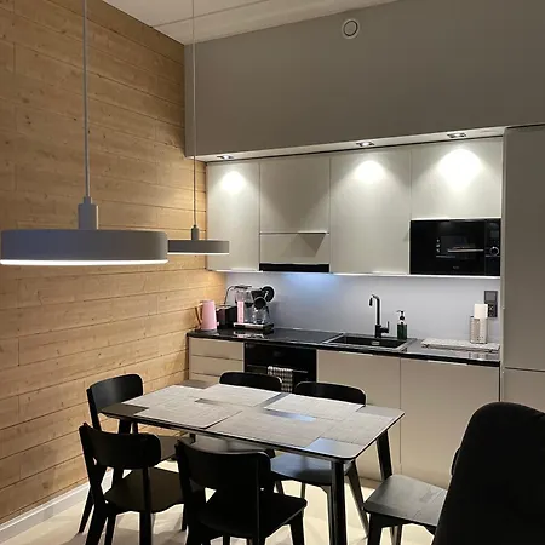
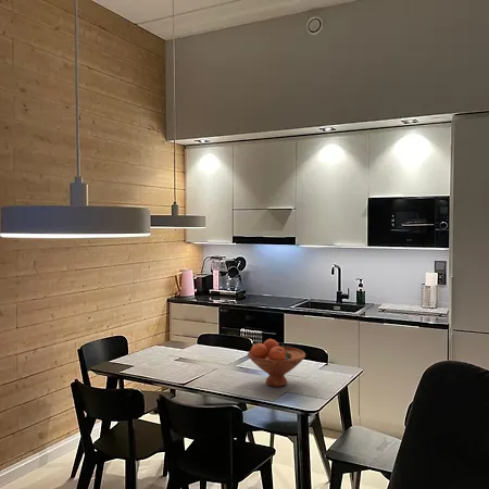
+ fruit bowl [247,338,306,388]
